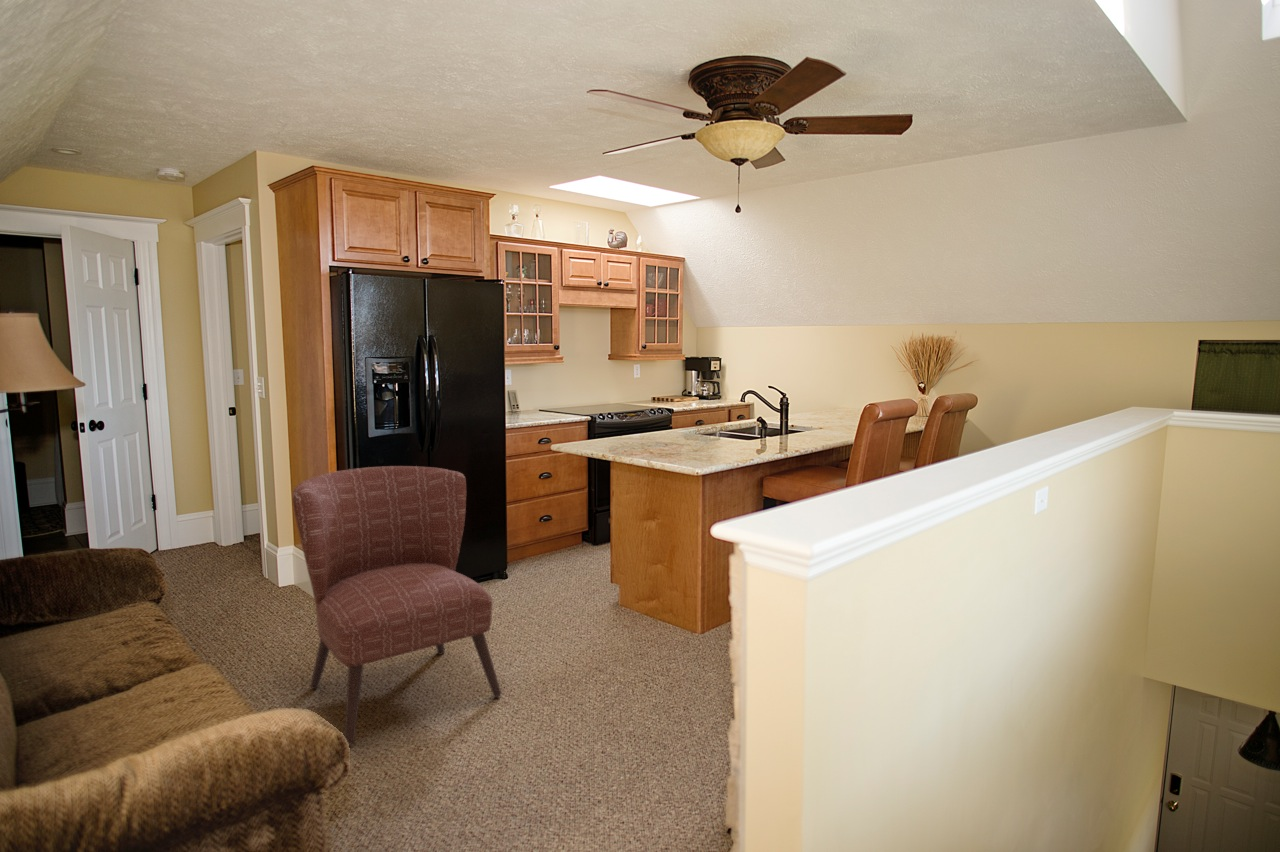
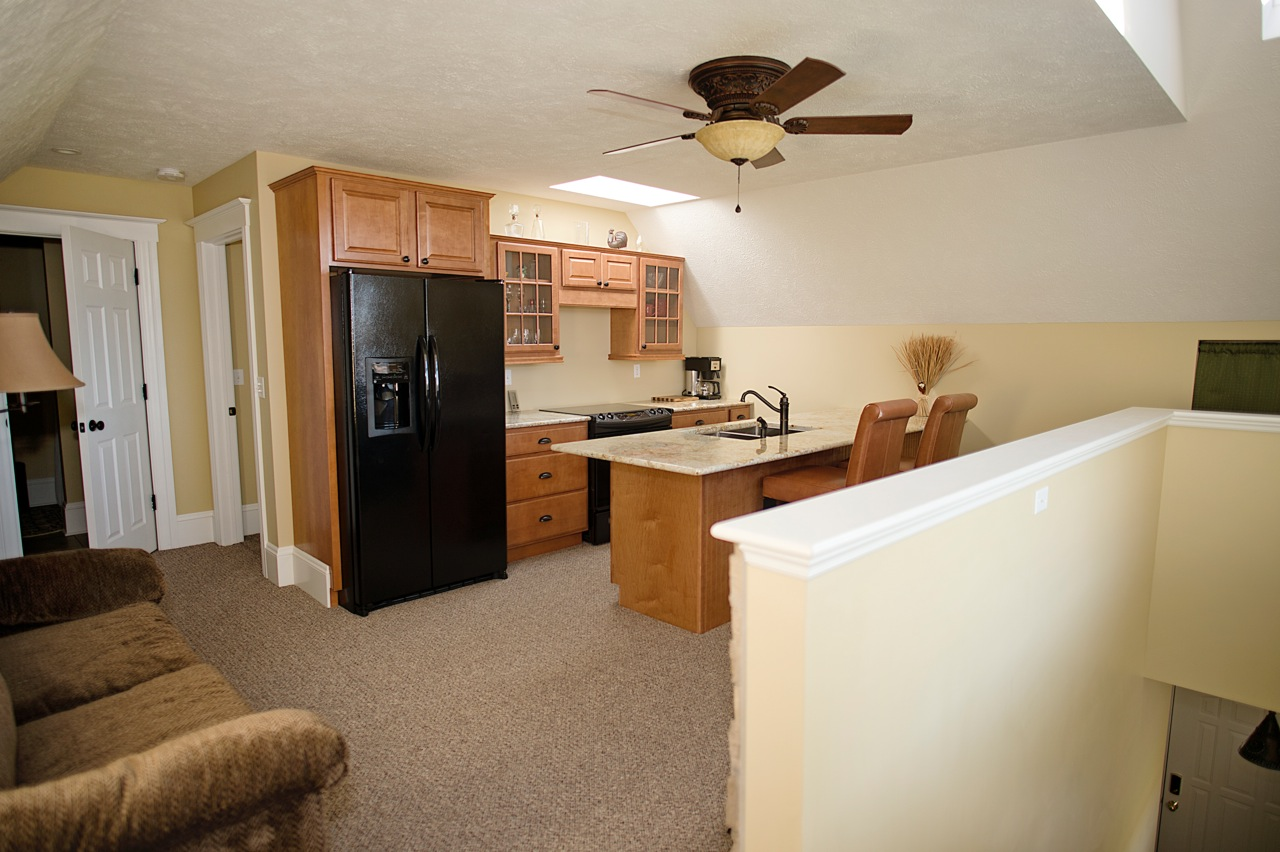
- chair [292,465,502,746]
